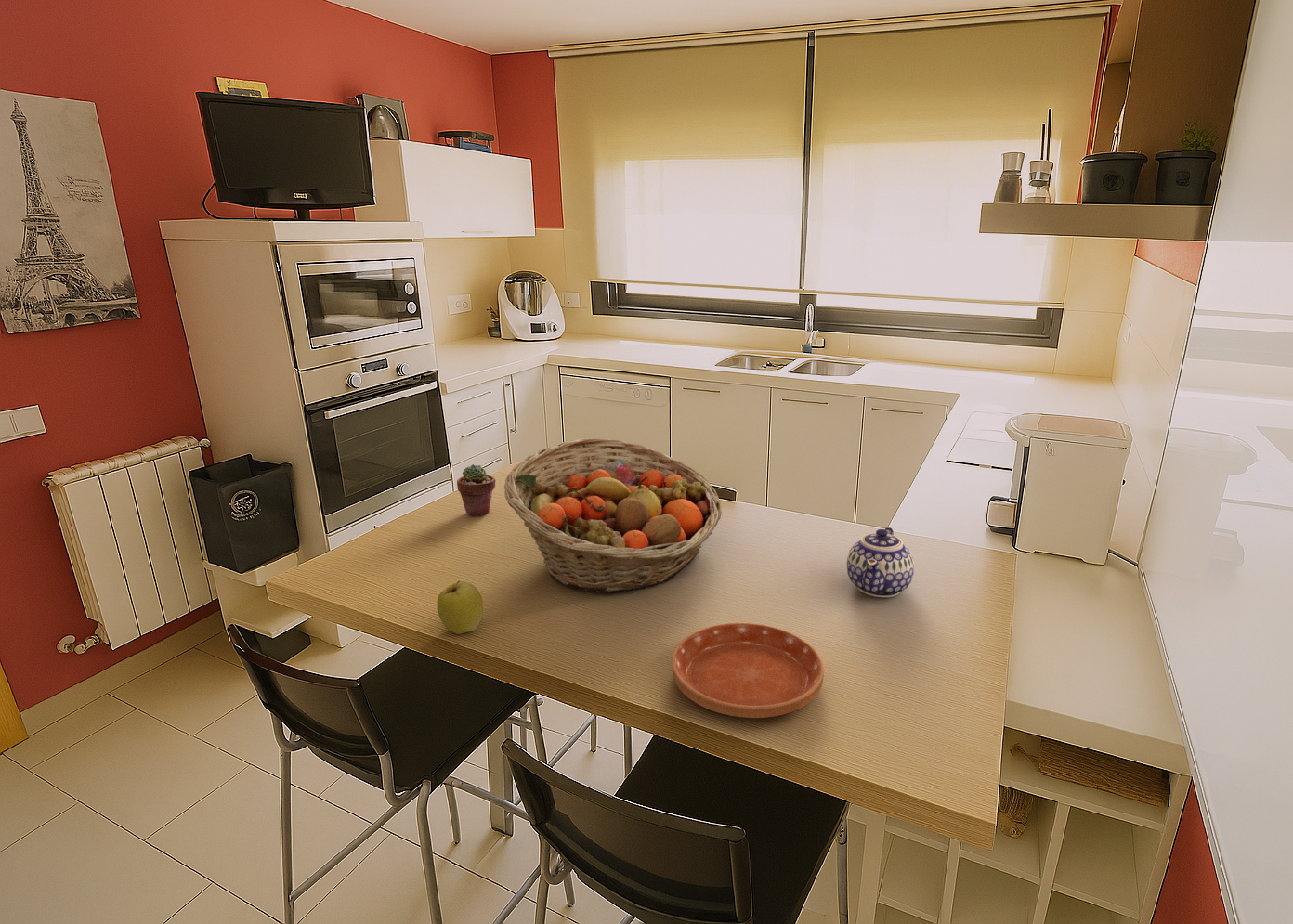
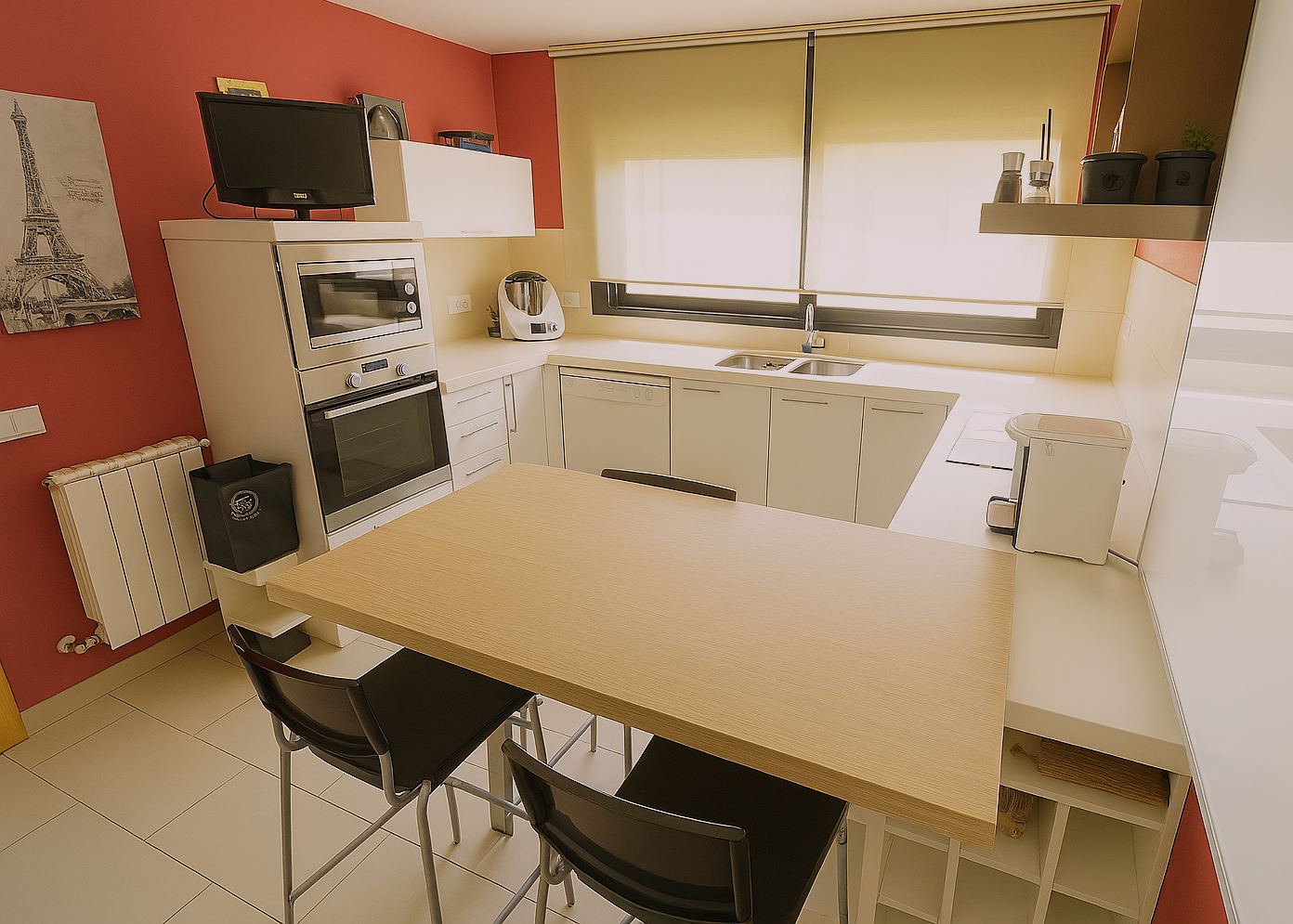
- potted succulent [456,463,497,517]
- saucer [671,622,825,719]
- teapot [846,527,915,598]
- apple [436,580,484,635]
- fruit basket [503,437,723,593]
